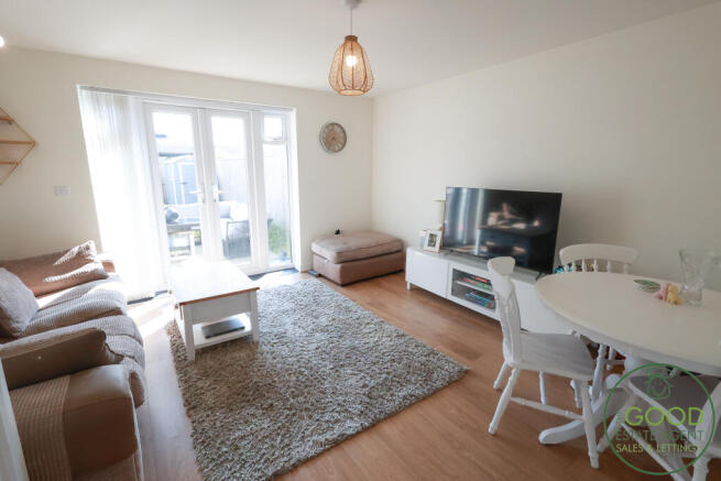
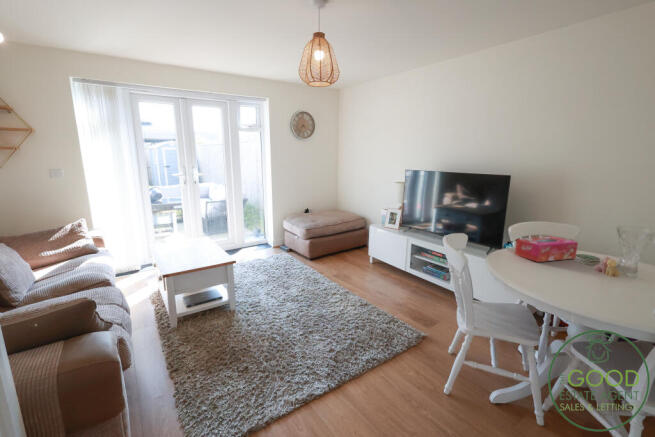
+ tissue box [514,235,579,263]
